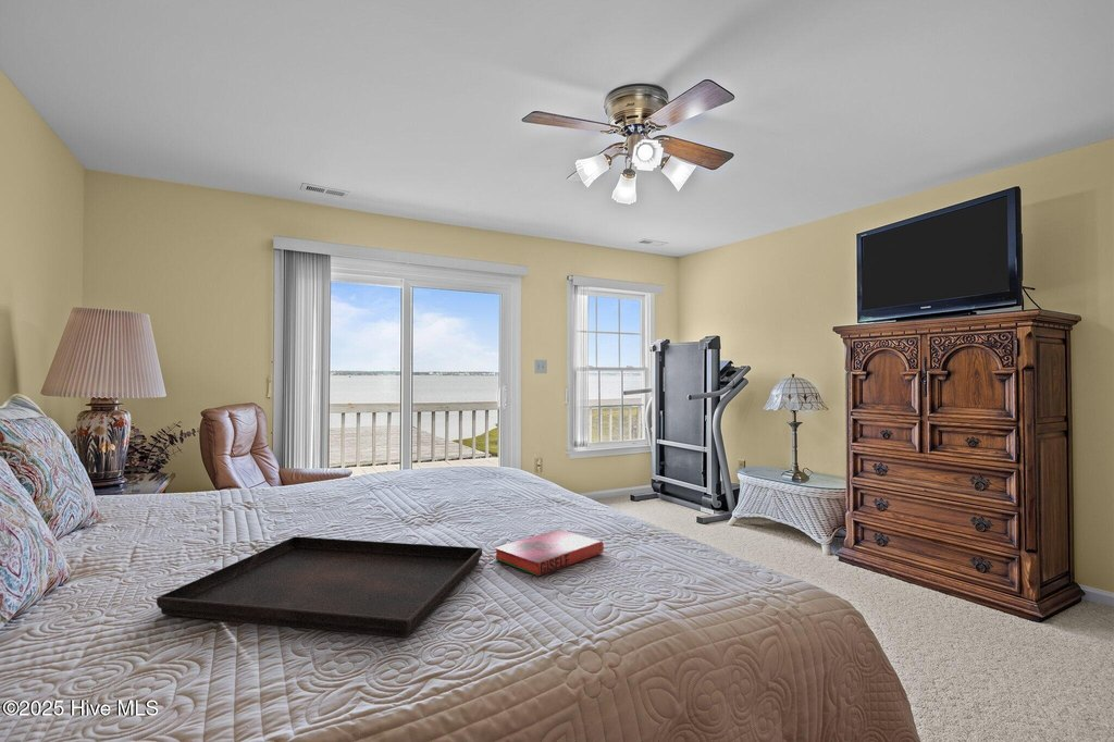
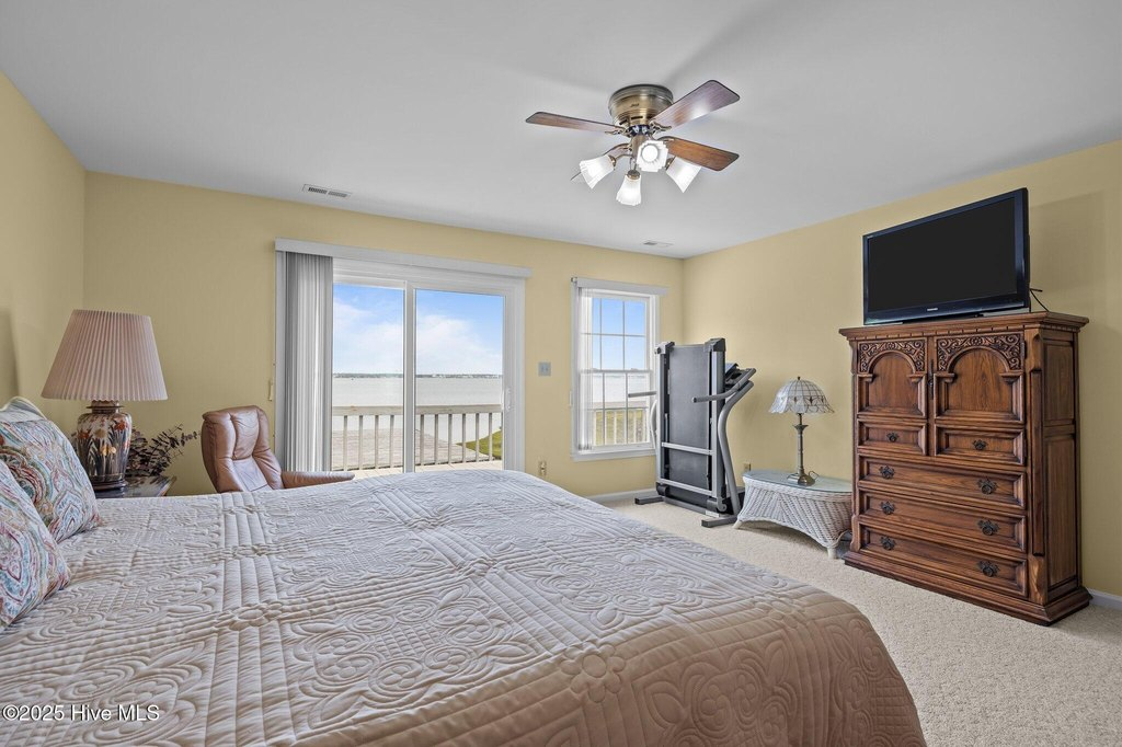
- hardback book [494,529,605,578]
- serving tray [156,535,483,639]
